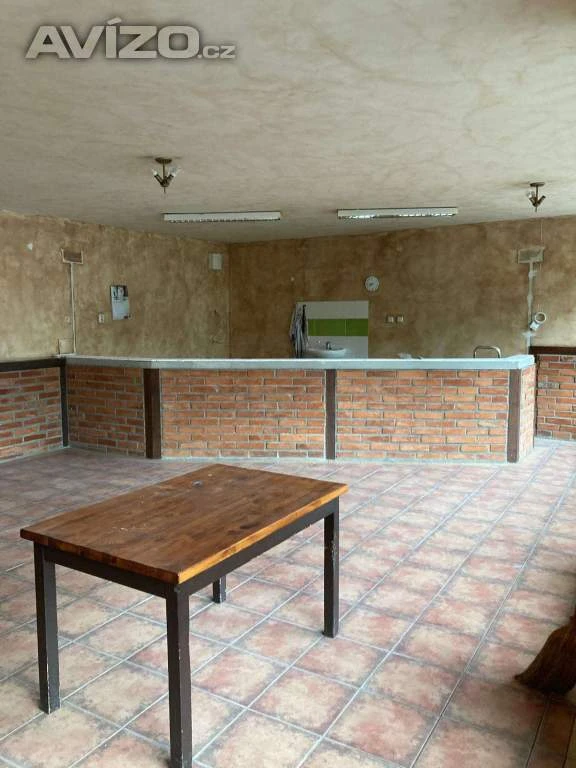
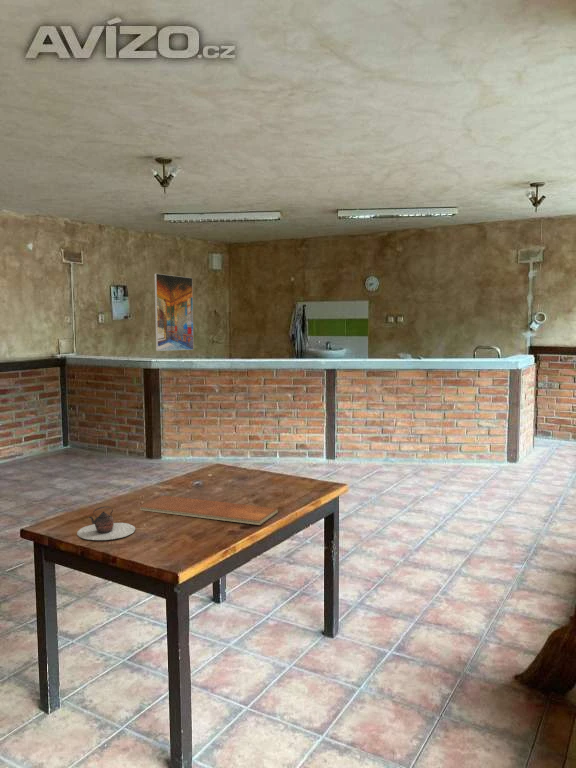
+ teapot [76,505,136,541]
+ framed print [153,273,194,352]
+ chopping board [139,495,279,526]
